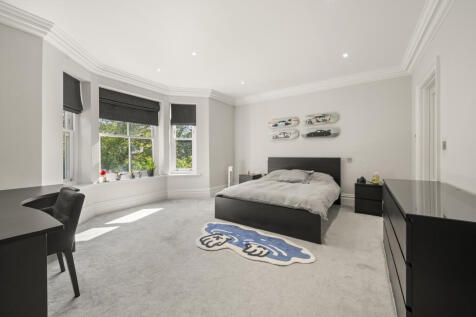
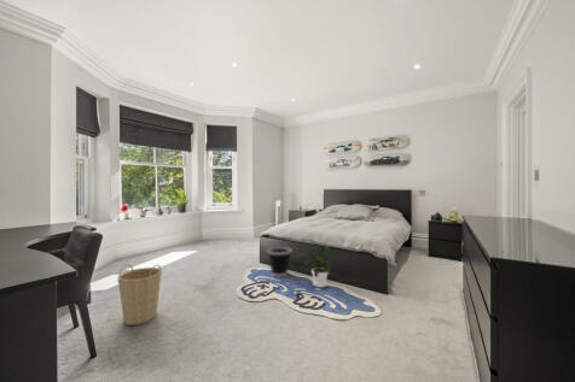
+ basket [116,263,163,327]
+ house plant [295,237,332,288]
+ wastebasket [266,246,292,277]
